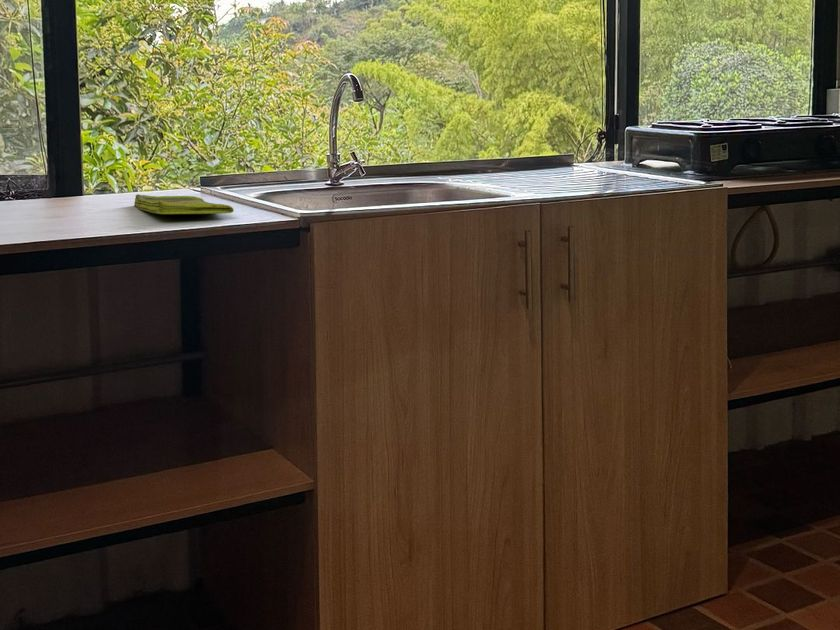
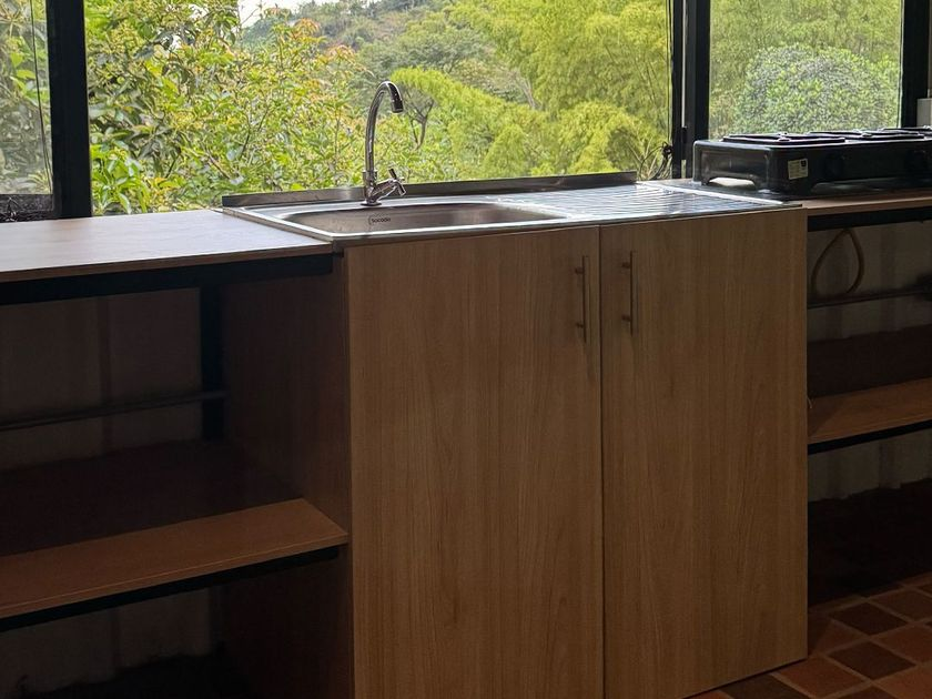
- dish towel [133,193,235,215]
